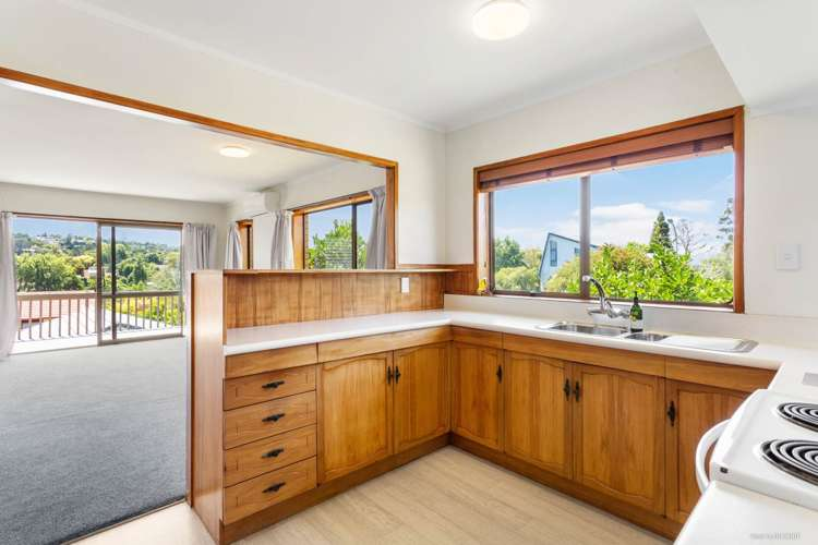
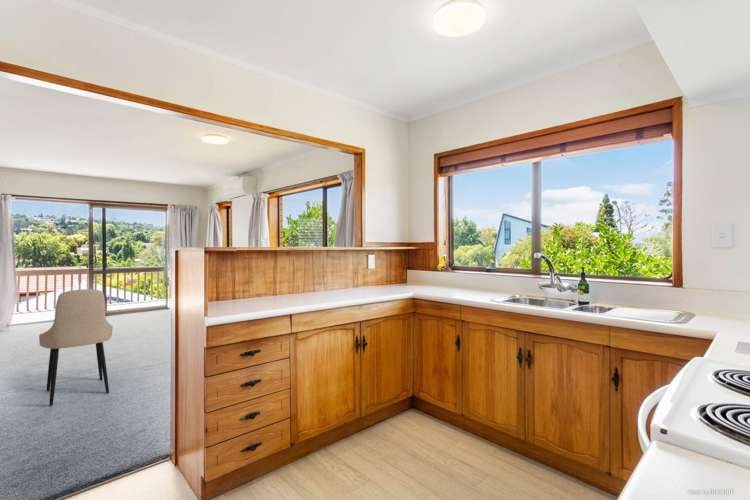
+ dining chair [38,288,114,407]
